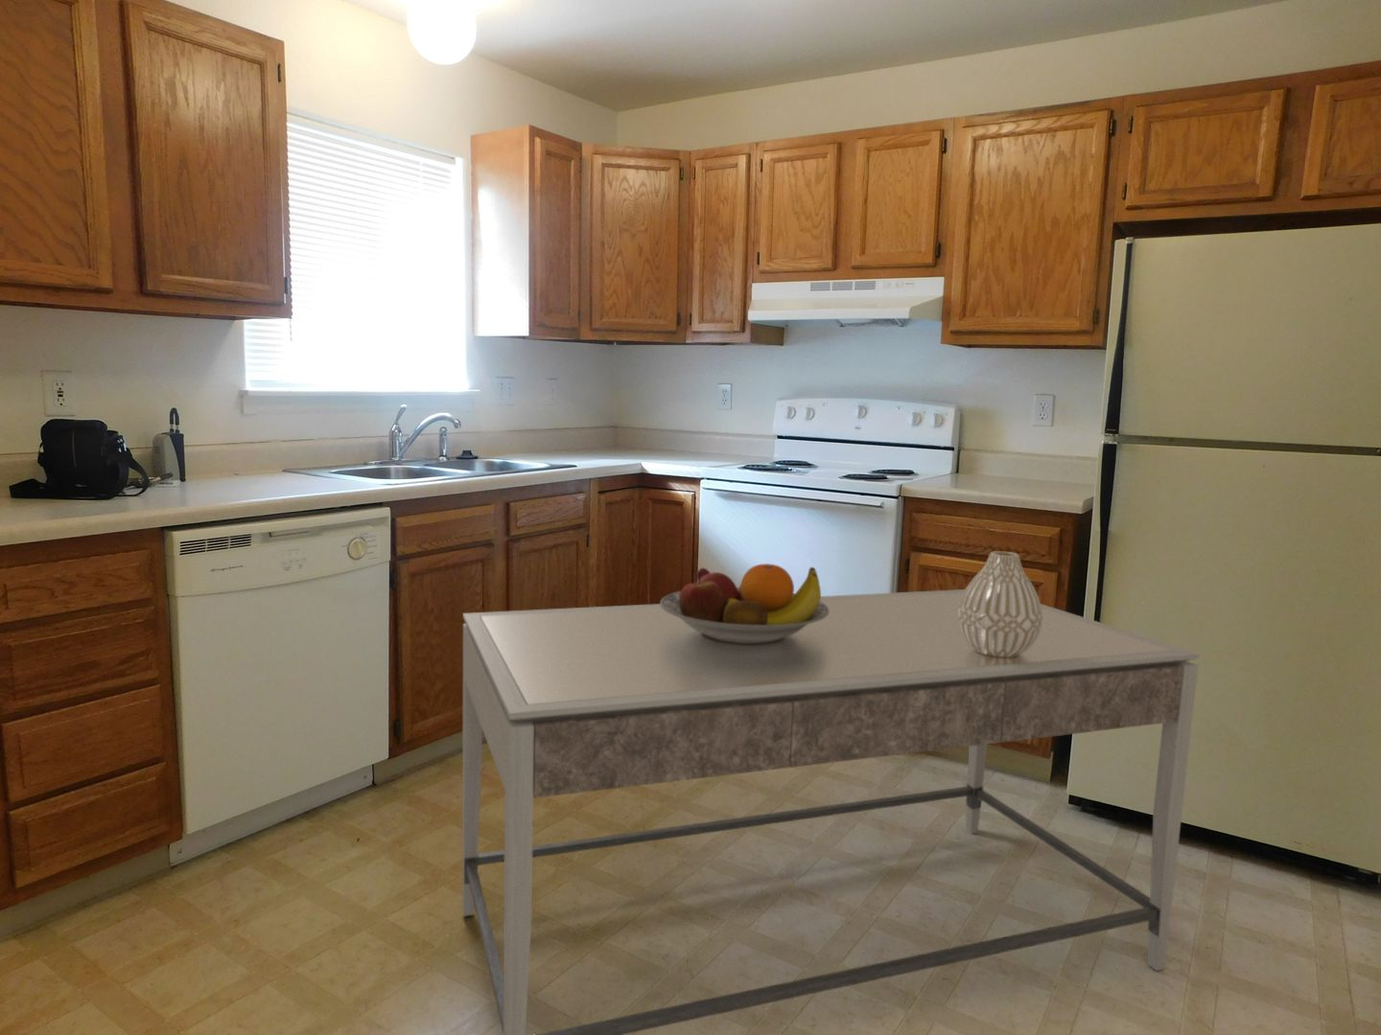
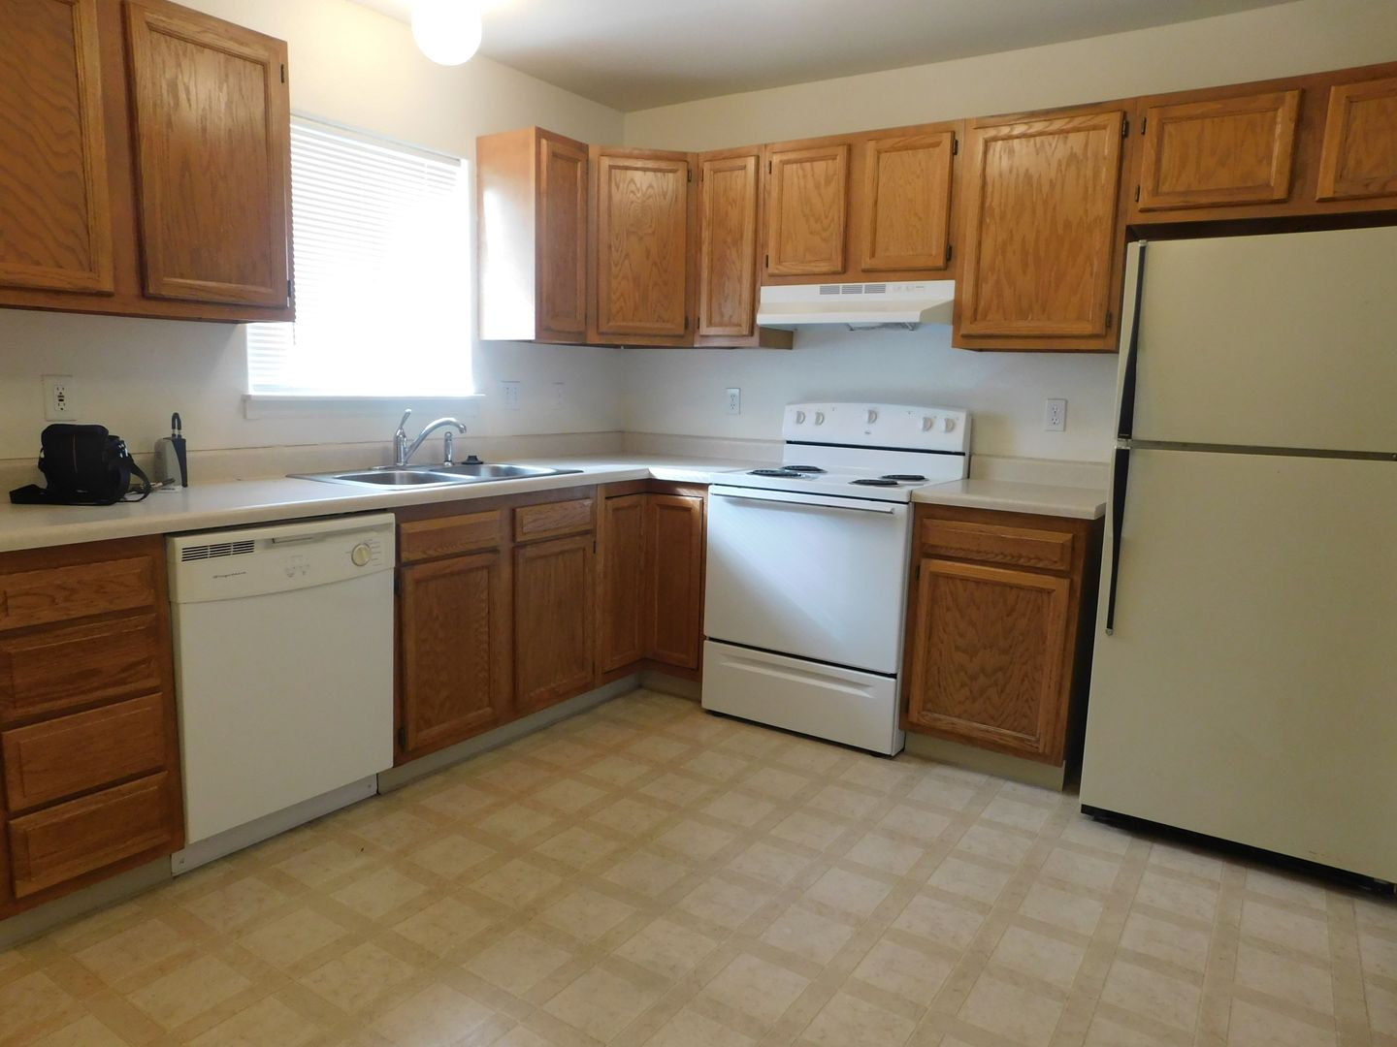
- vase [958,550,1043,658]
- dining table [461,588,1200,1035]
- fruit bowl [659,562,830,644]
